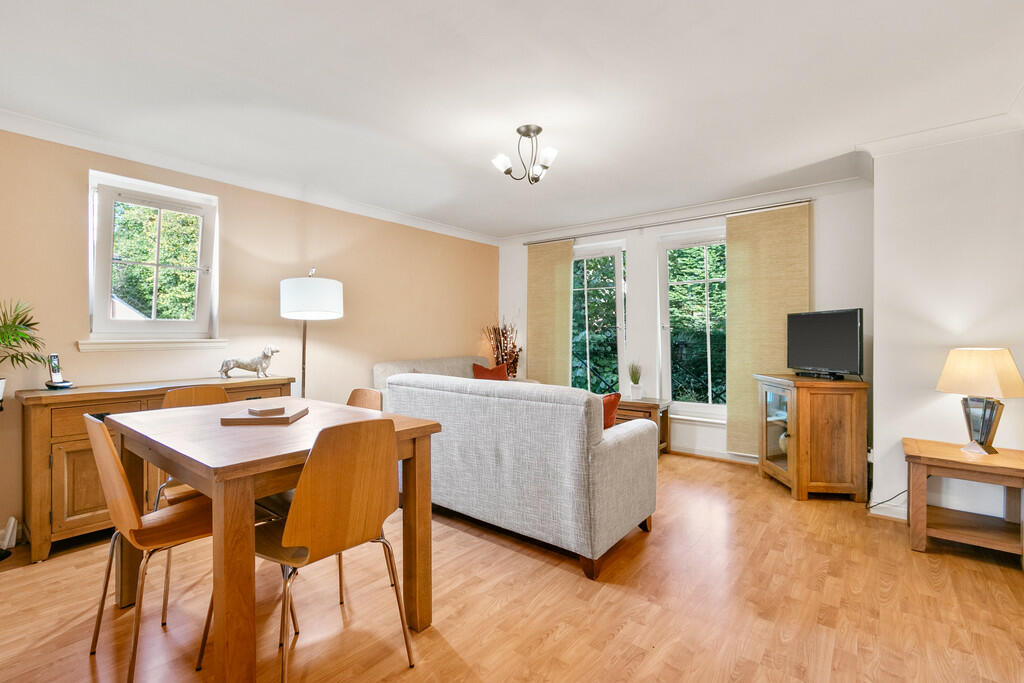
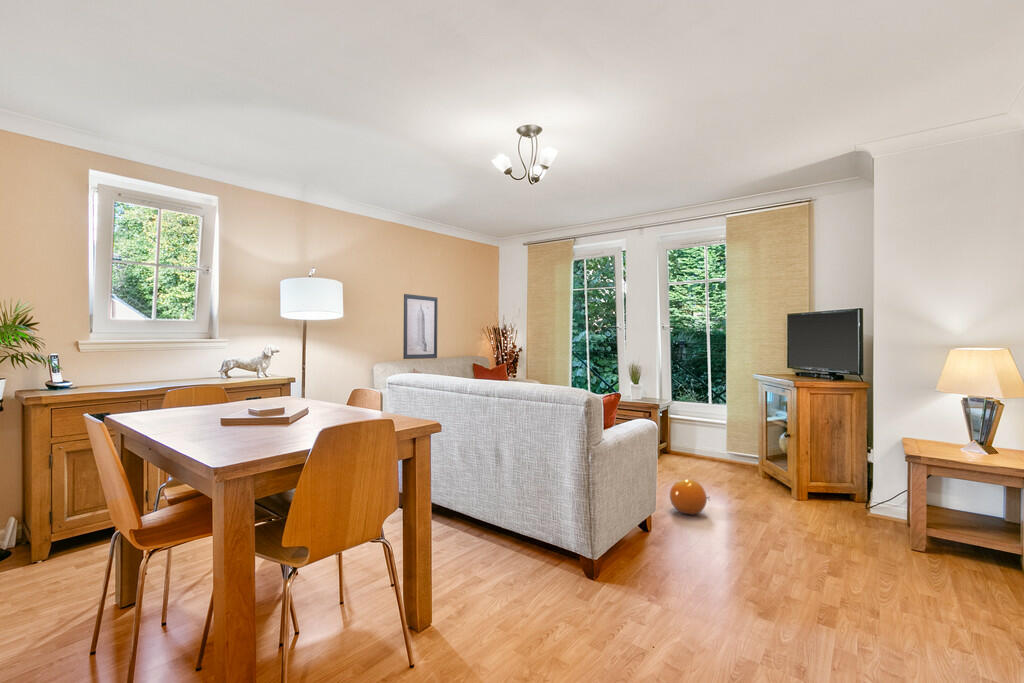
+ wall art [402,293,439,360]
+ ball [669,478,711,515]
